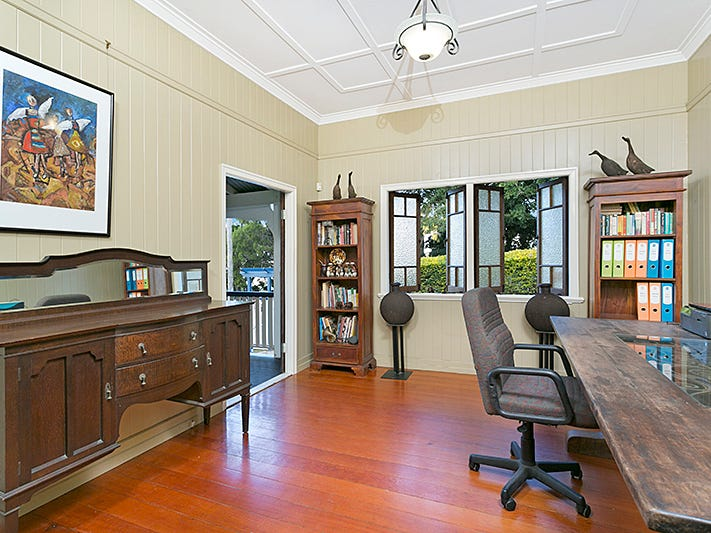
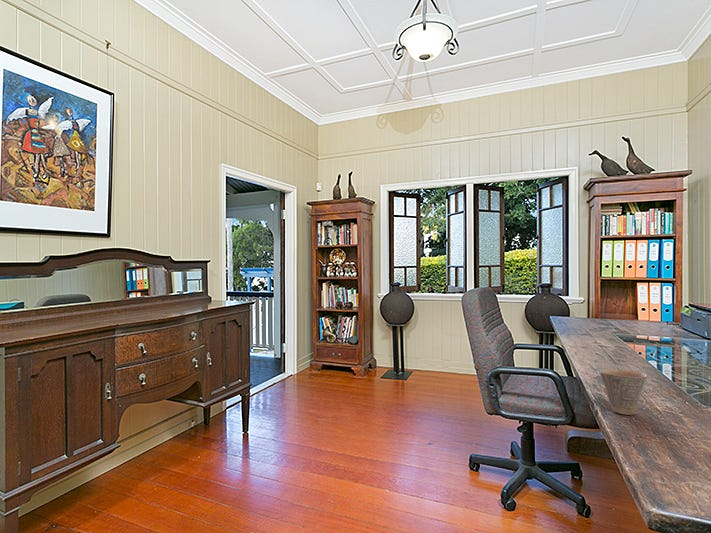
+ cup [599,368,648,416]
